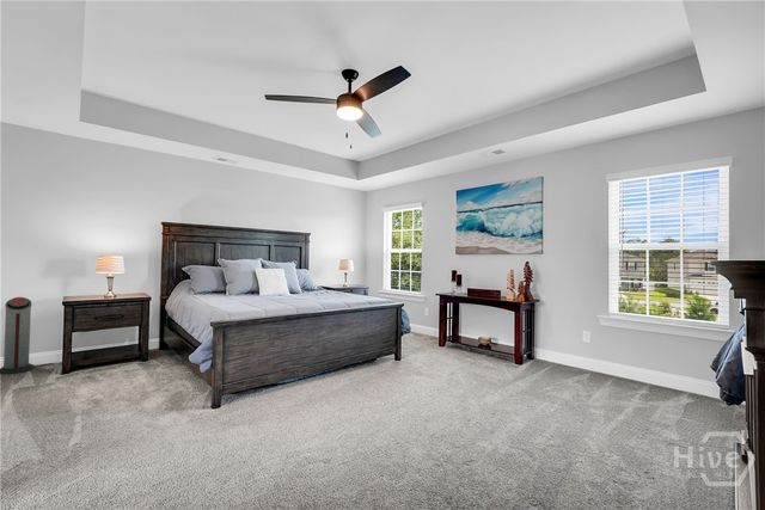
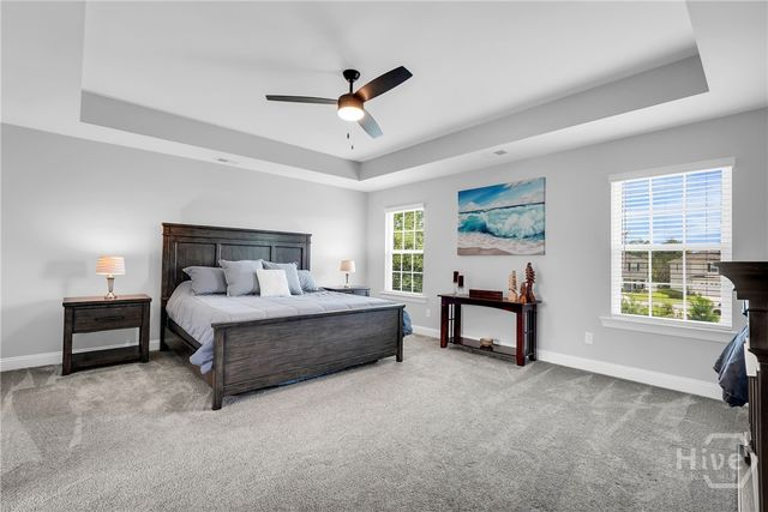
- air purifier [0,296,36,375]
